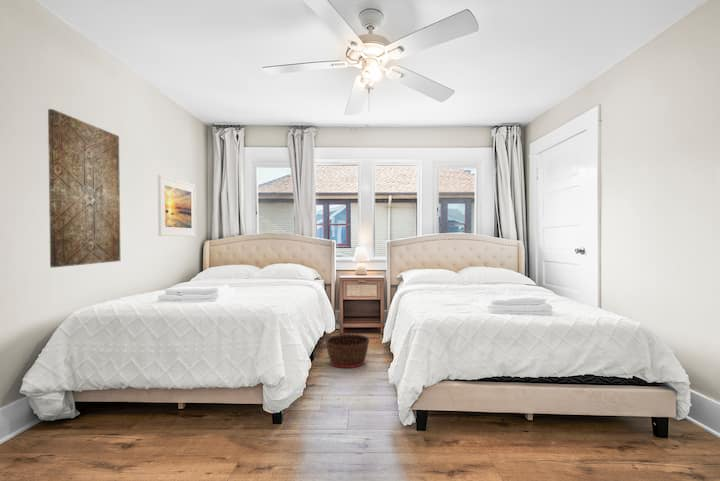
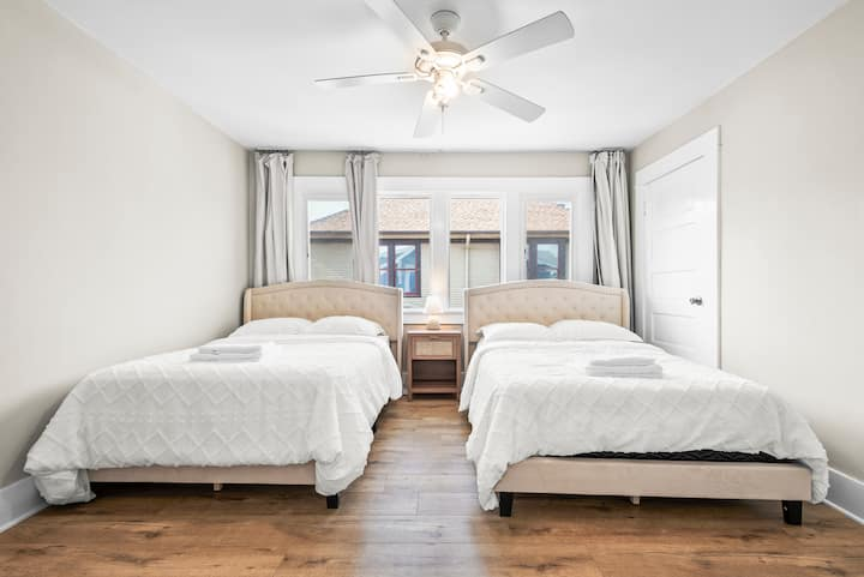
- basket [325,333,370,369]
- wall art [47,108,121,268]
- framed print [157,173,197,237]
